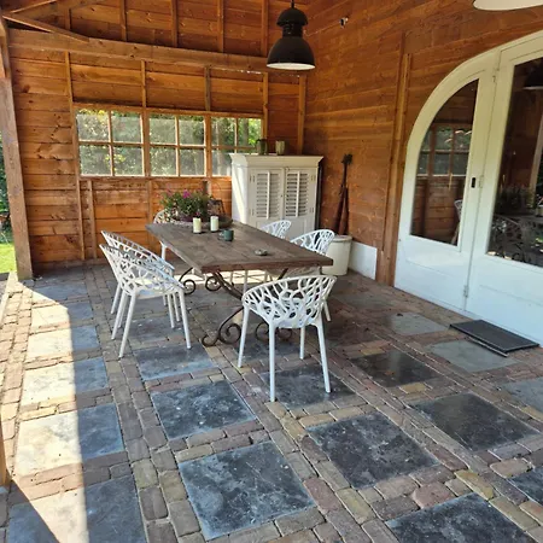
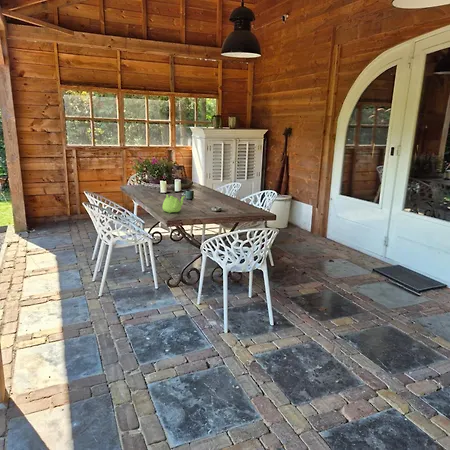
+ teapot [162,193,186,214]
